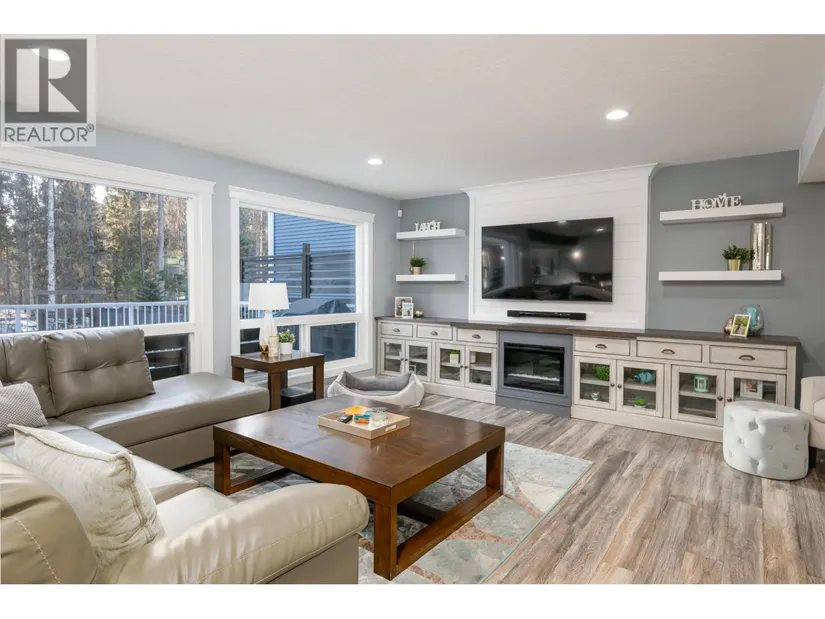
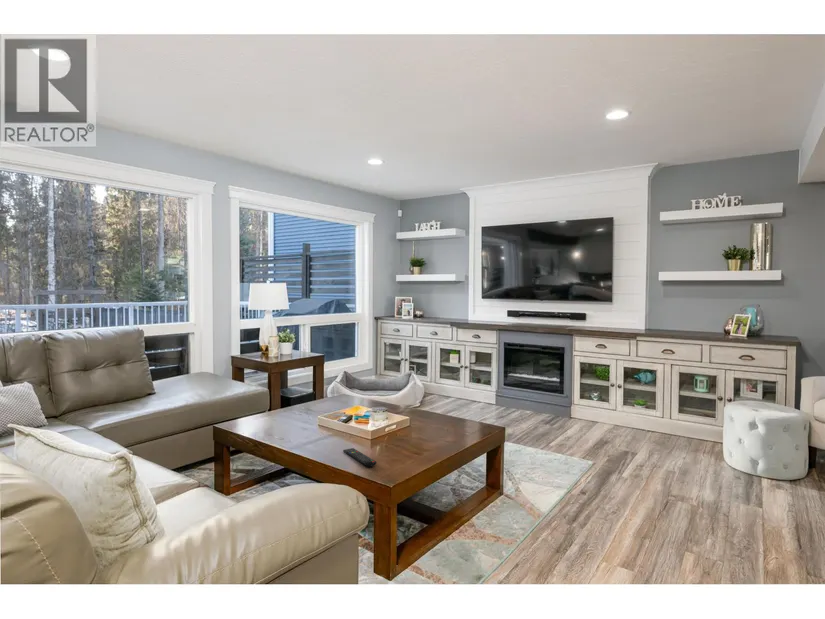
+ remote control [342,447,377,467]
